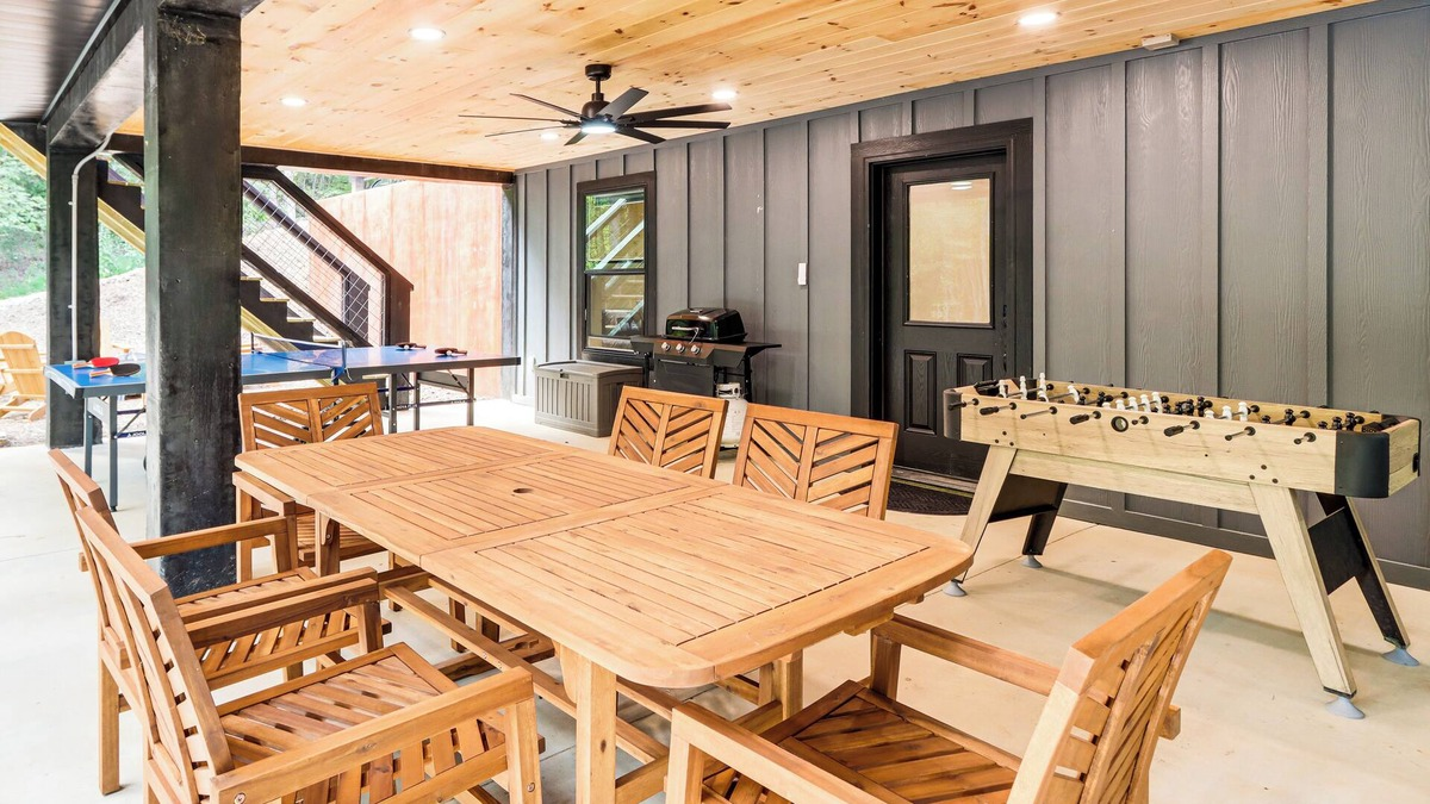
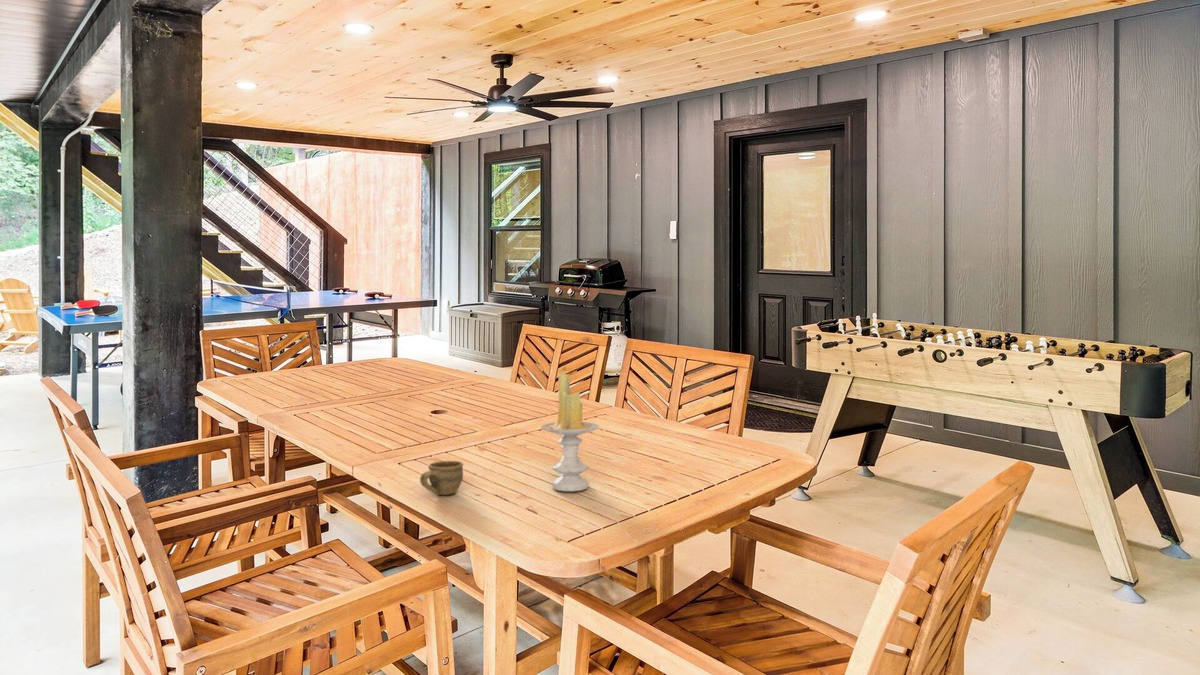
+ candle [540,371,600,492]
+ cup [419,460,464,496]
